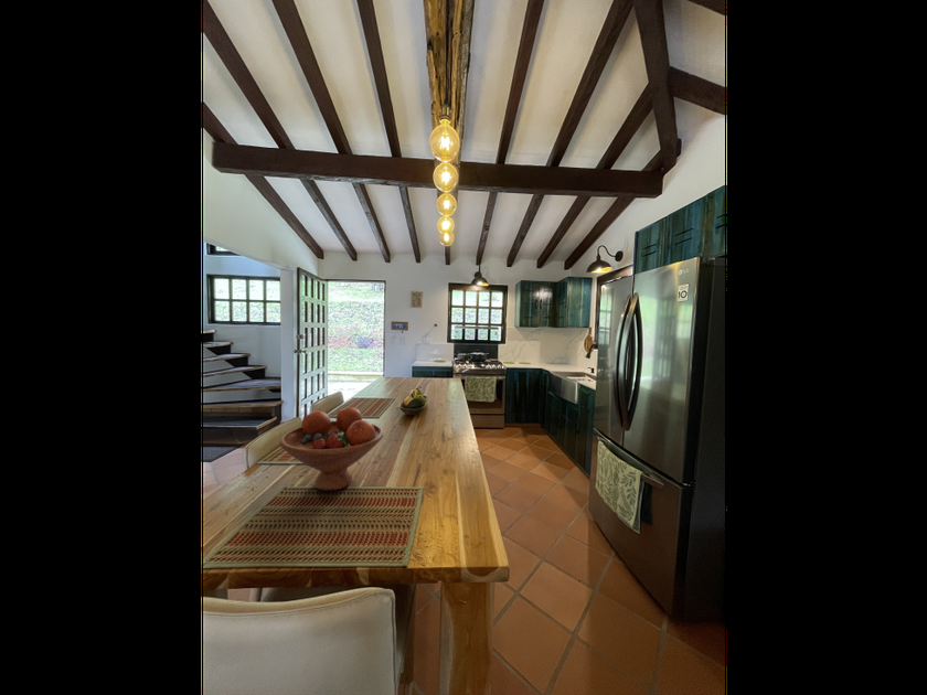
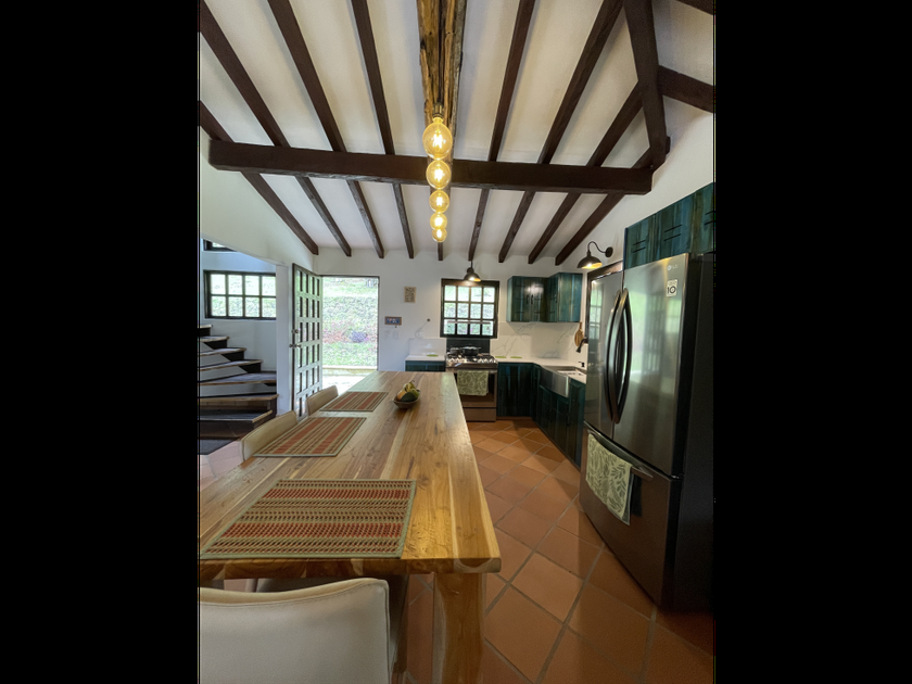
- fruit bowl [279,406,384,492]
